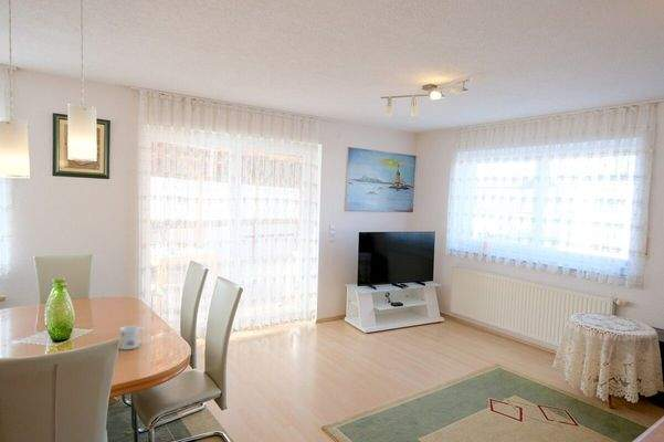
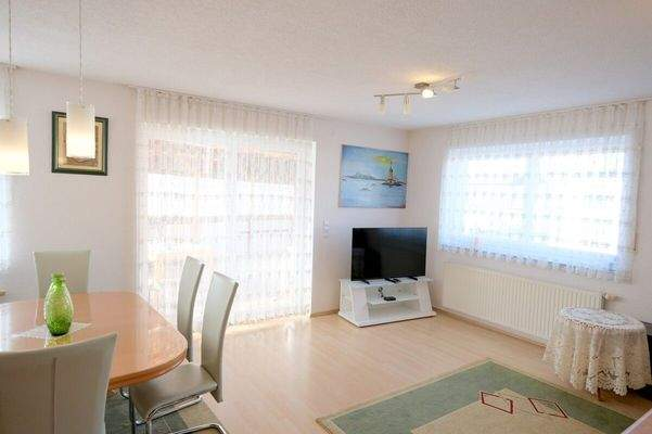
- mug [118,325,147,350]
